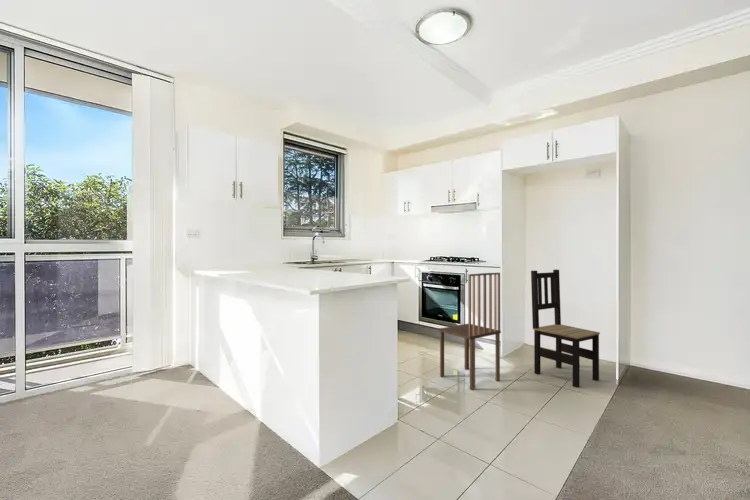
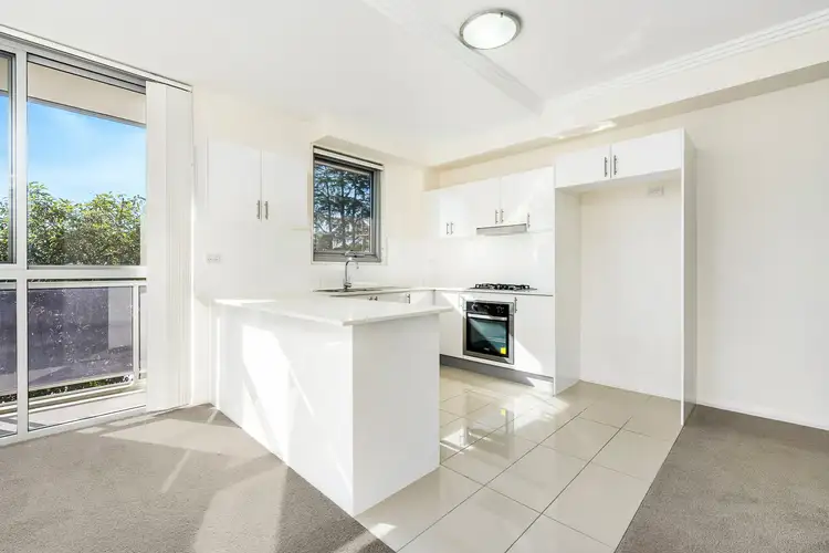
- dining chair [530,269,601,388]
- dining chair [438,272,502,391]
